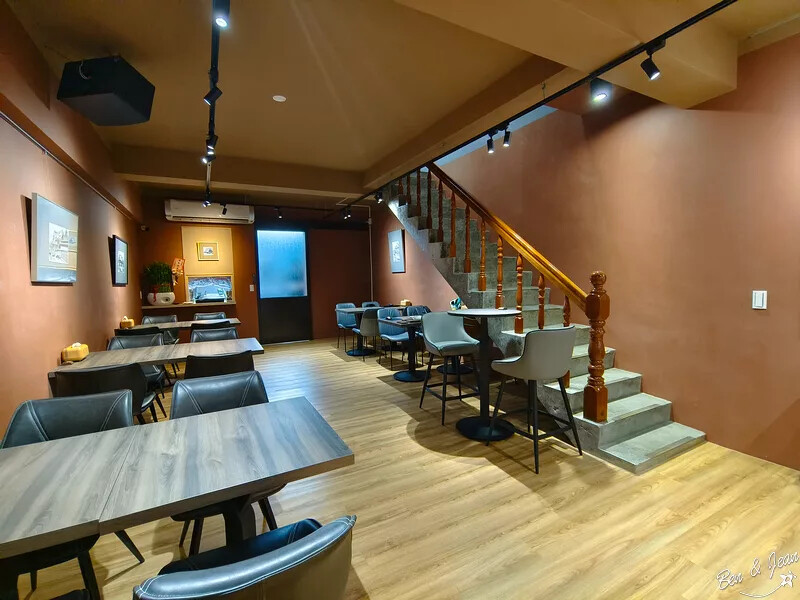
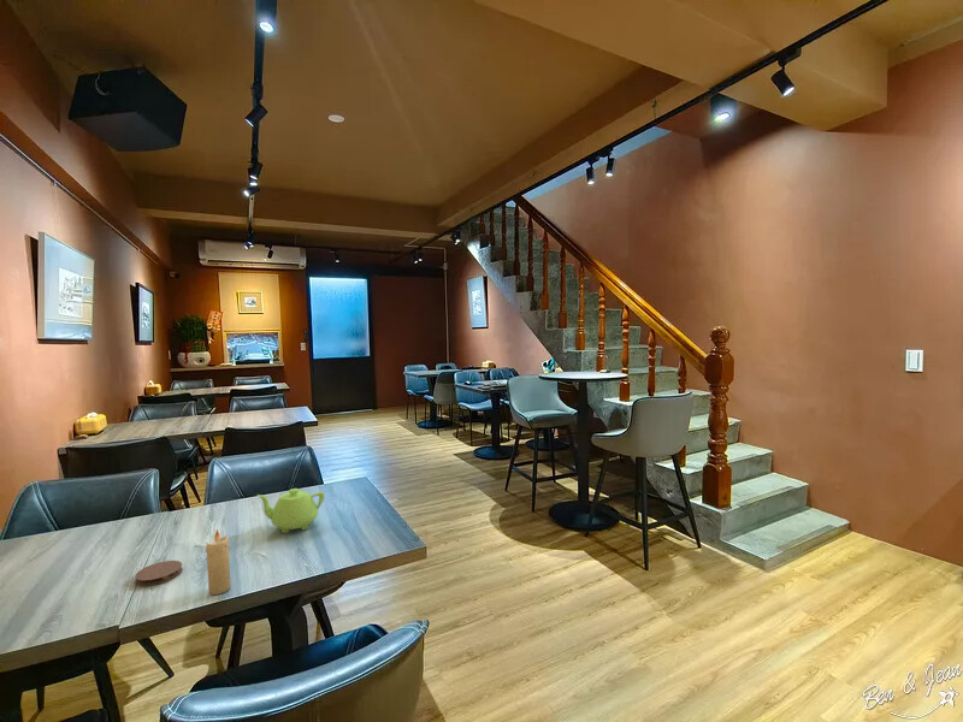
+ teapot [255,487,326,534]
+ candle [205,528,232,596]
+ coaster [134,560,183,587]
